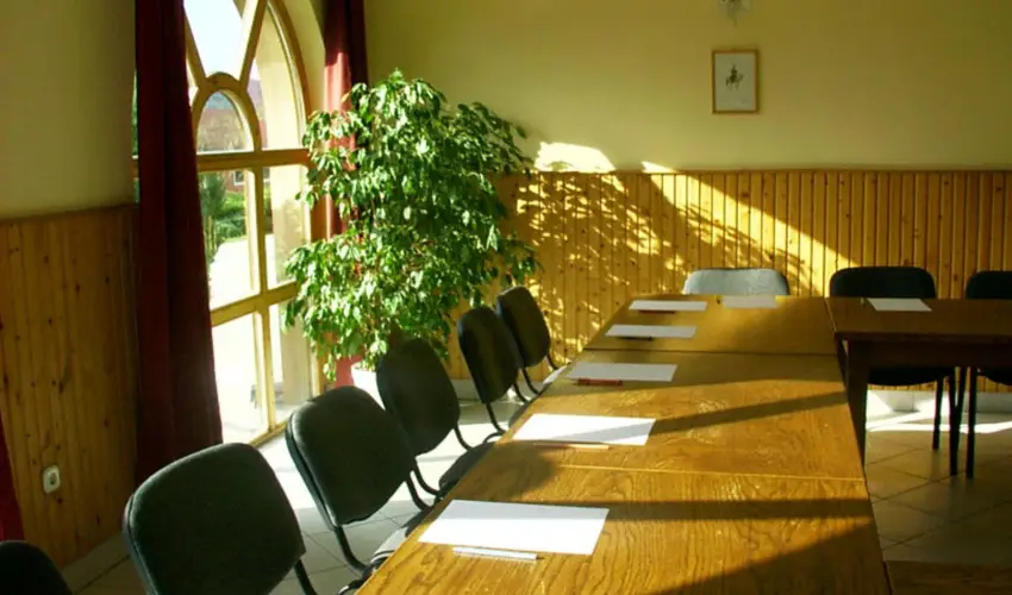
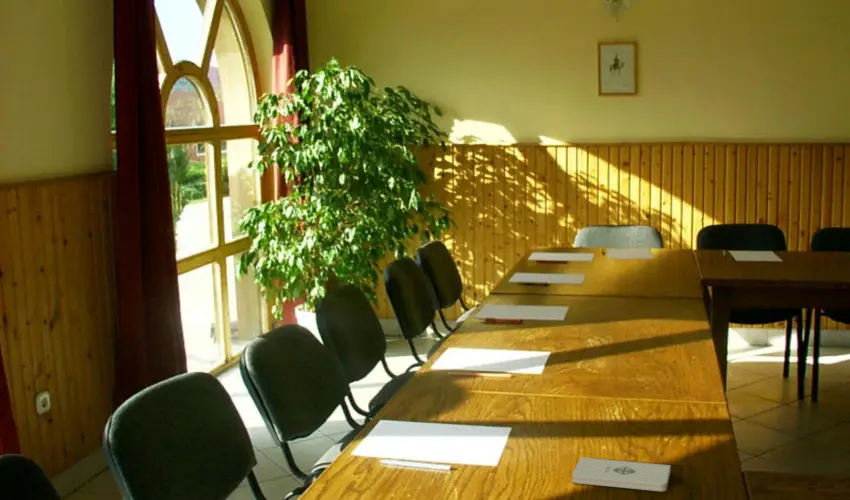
+ notepad [571,456,671,492]
